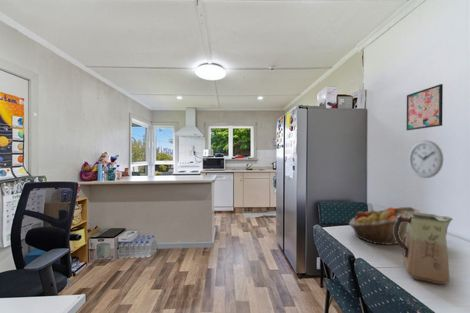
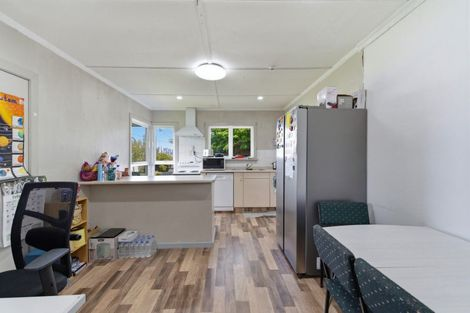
- wall art [405,83,444,131]
- wall clock [408,139,444,179]
- vase [394,212,454,285]
- fruit basket [348,206,421,246]
